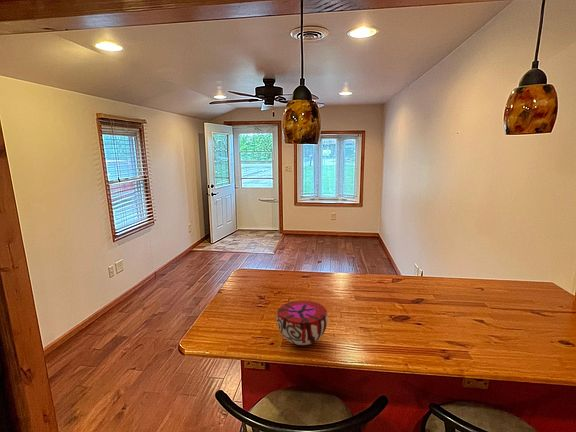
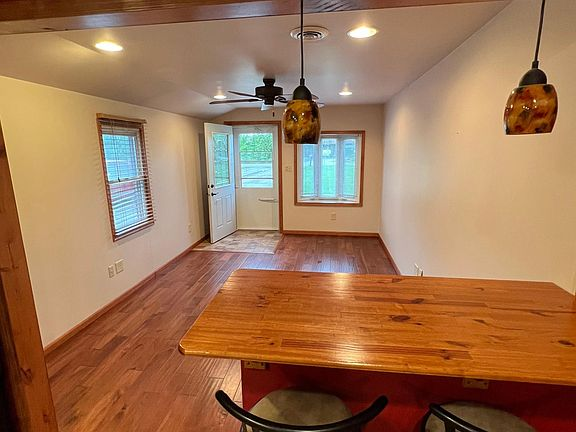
- decorative bowl [276,299,329,346]
